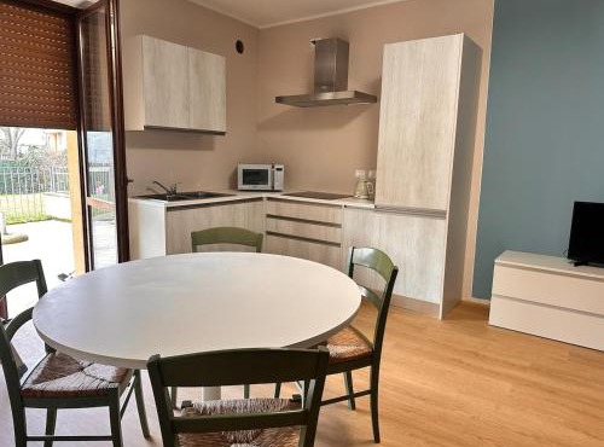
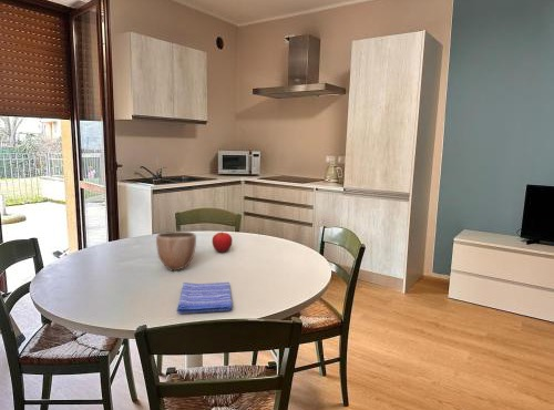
+ fruit [212,230,234,254]
+ dish towel [175,281,234,315]
+ decorative bowl [155,230,197,271]
